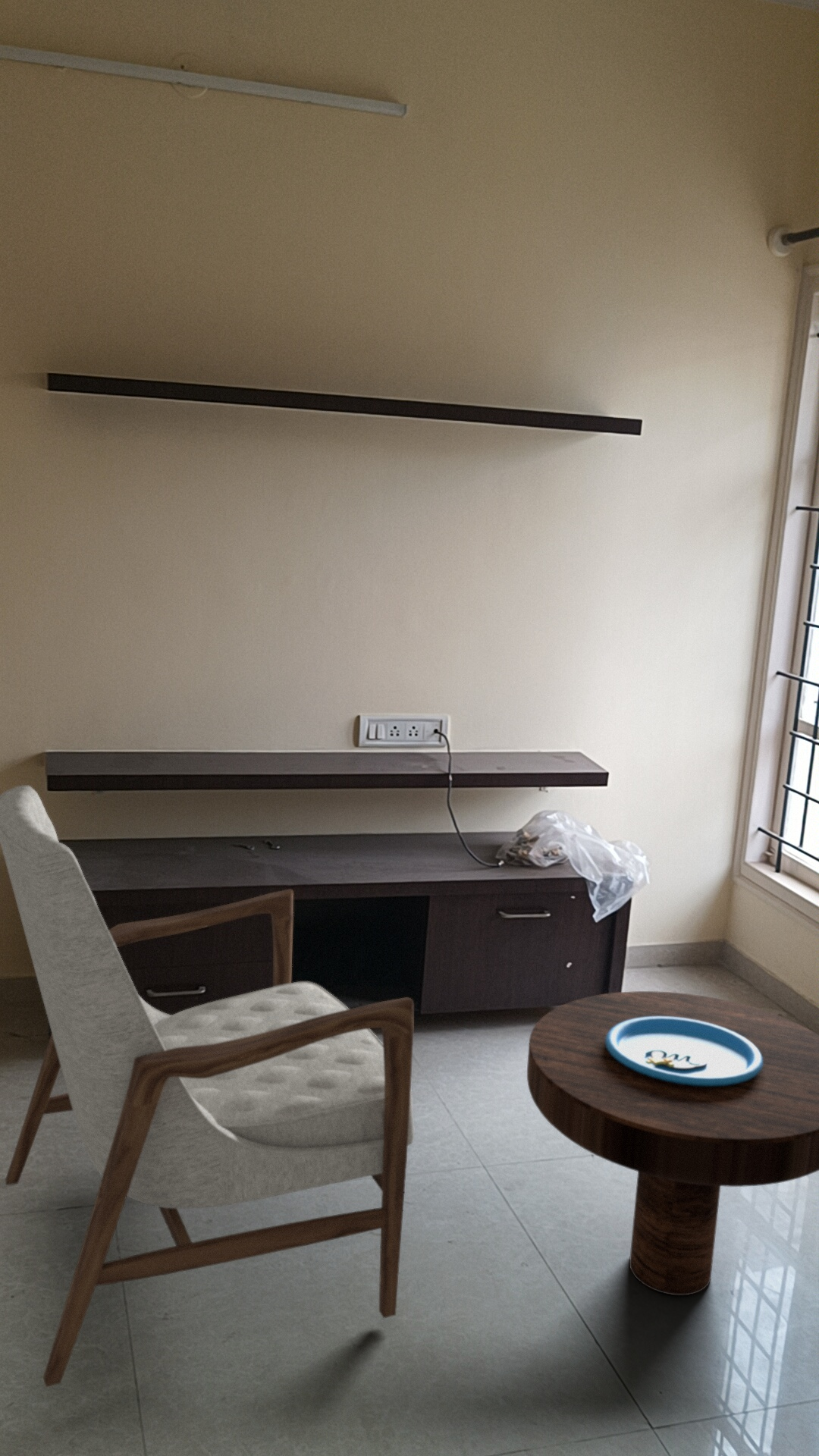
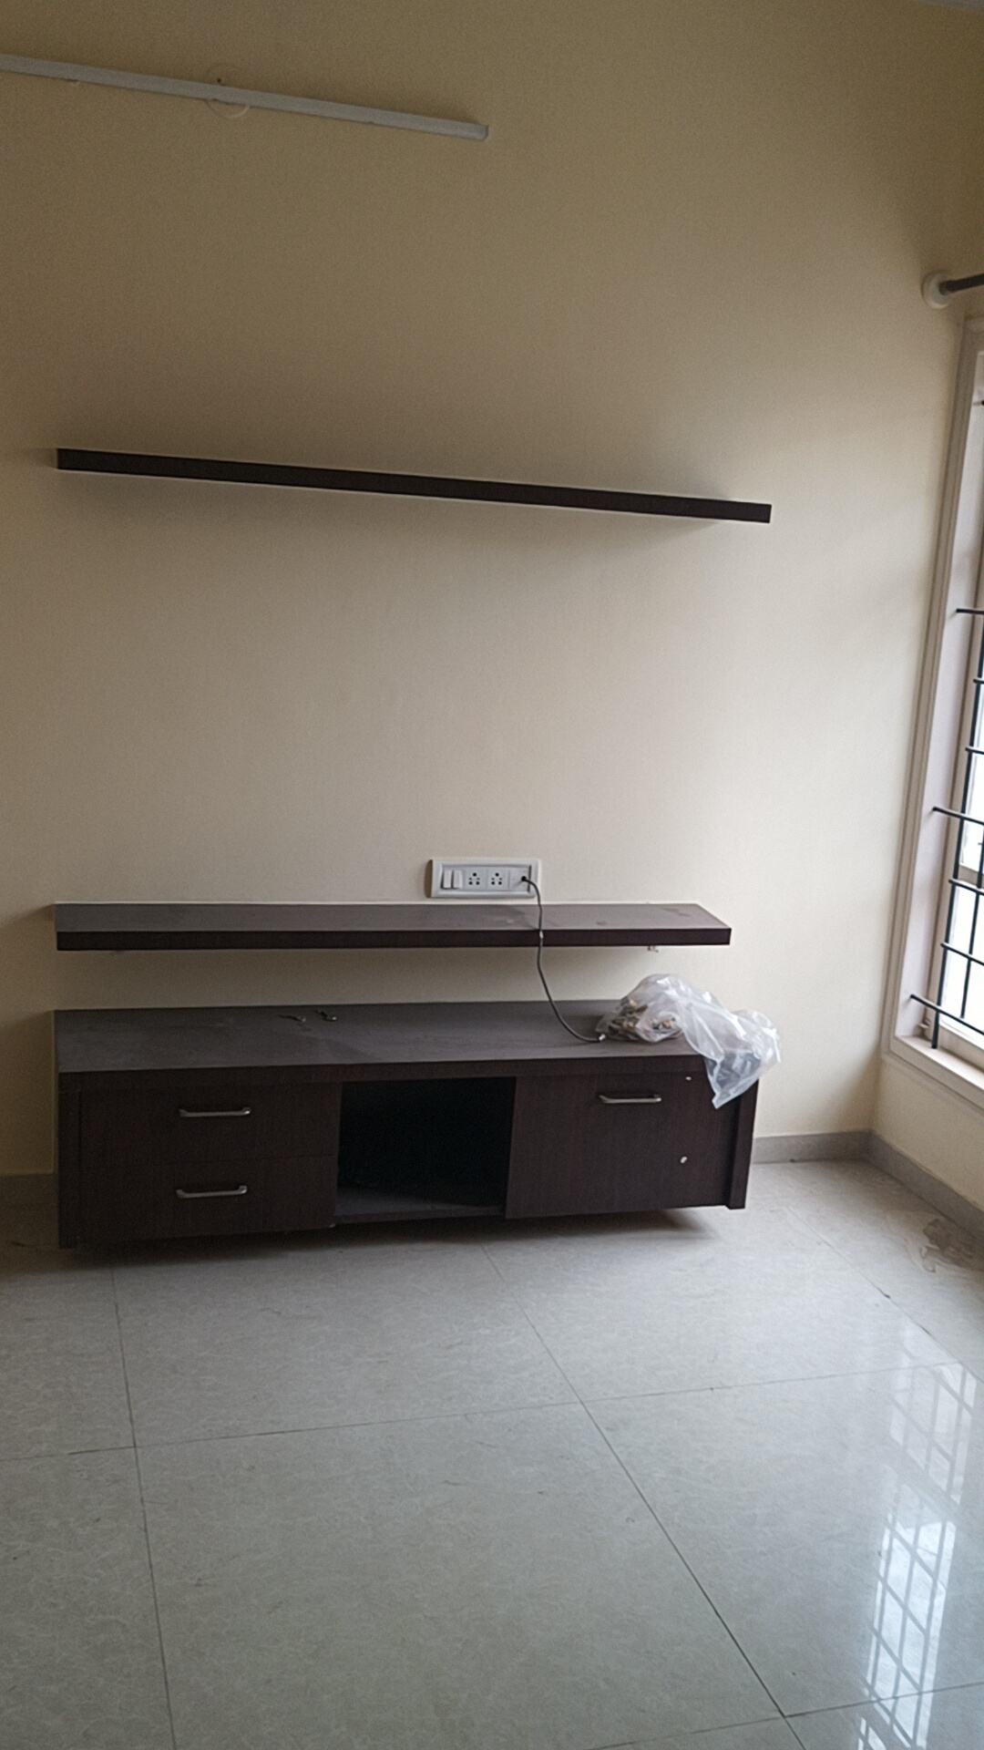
- armchair [0,784,415,1388]
- side table [526,990,819,1296]
